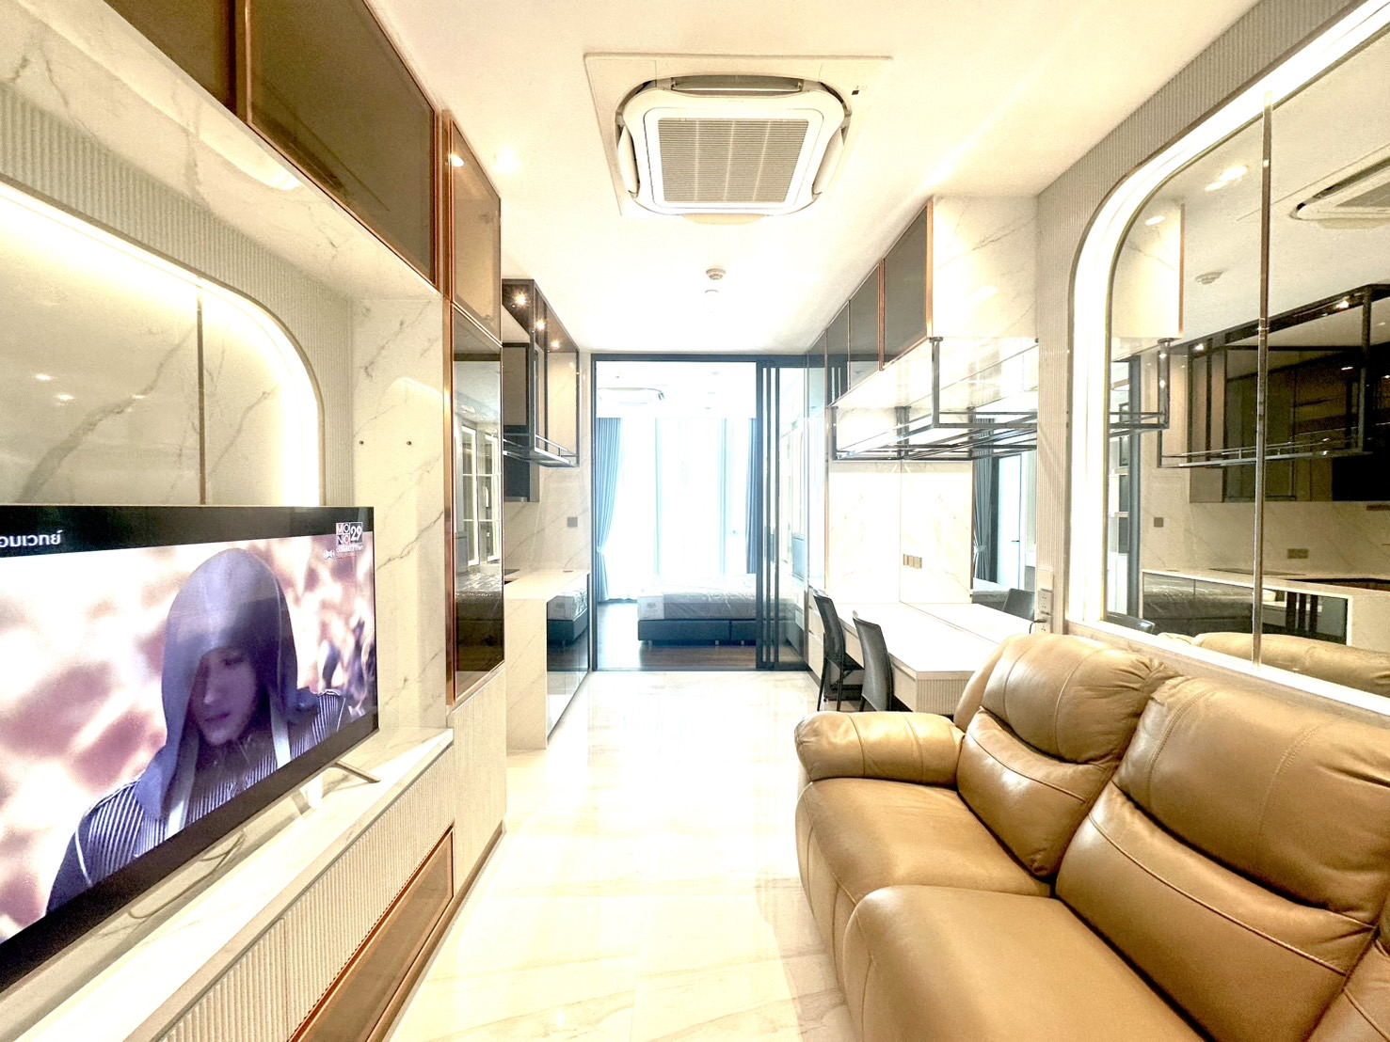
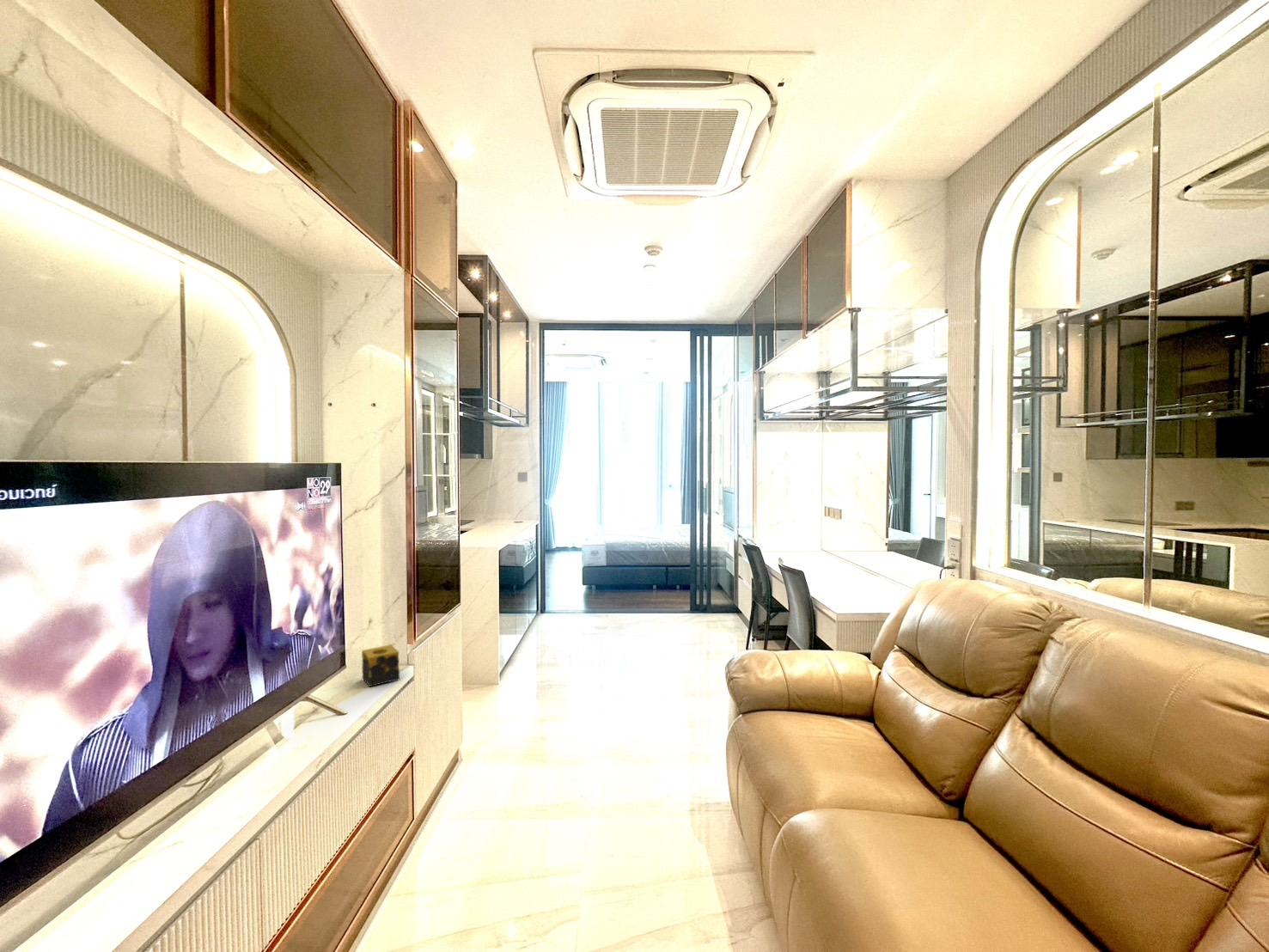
+ candle [361,644,400,687]
